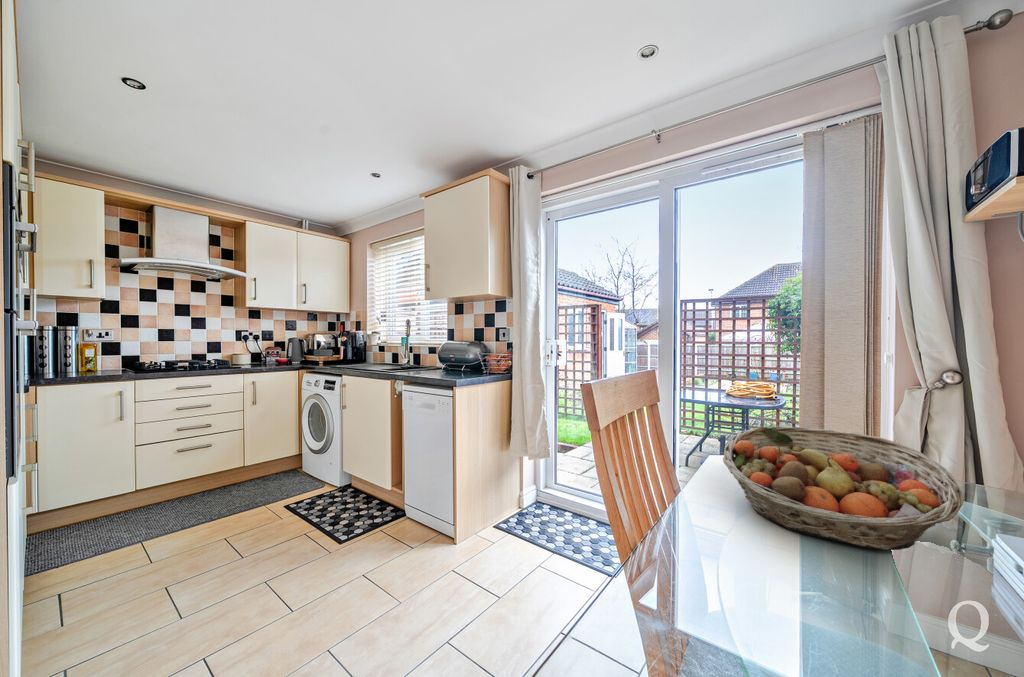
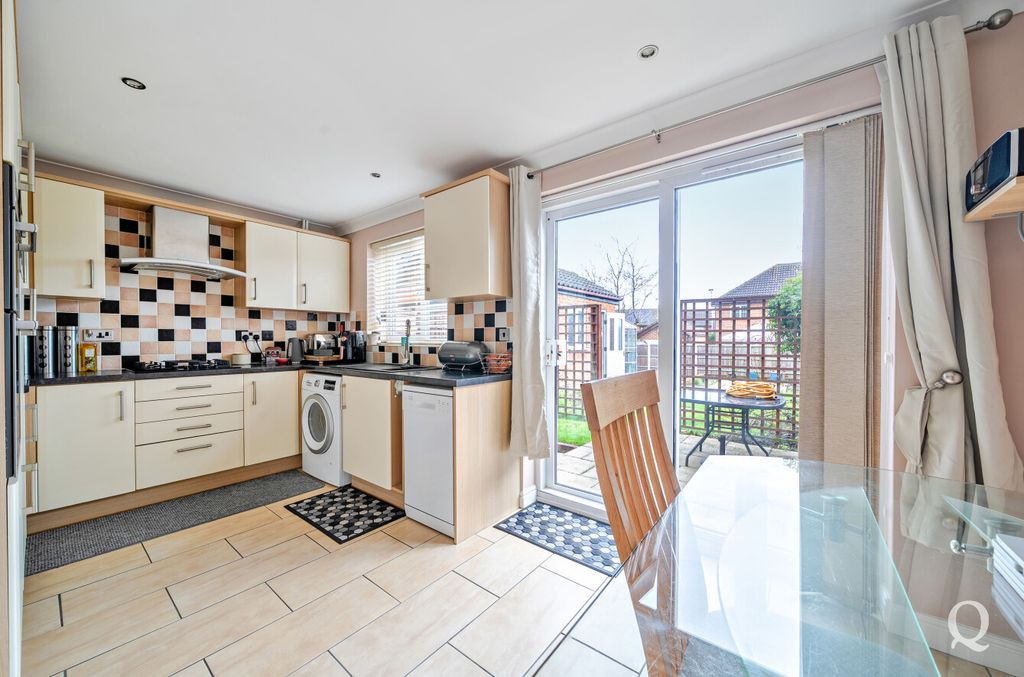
- fruit basket [722,425,965,551]
